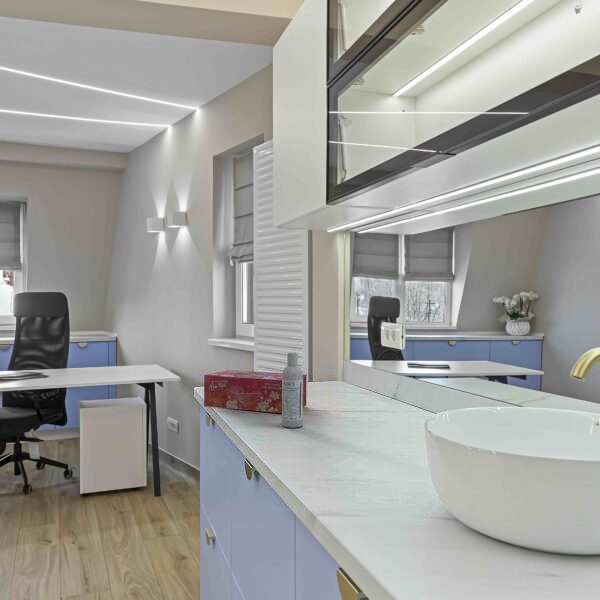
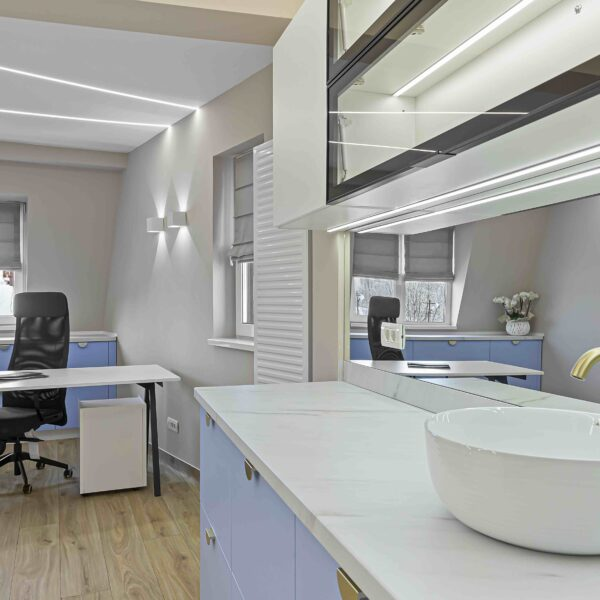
- tissue box [203,369,308,414]
- bottle [281,351,304,429]
